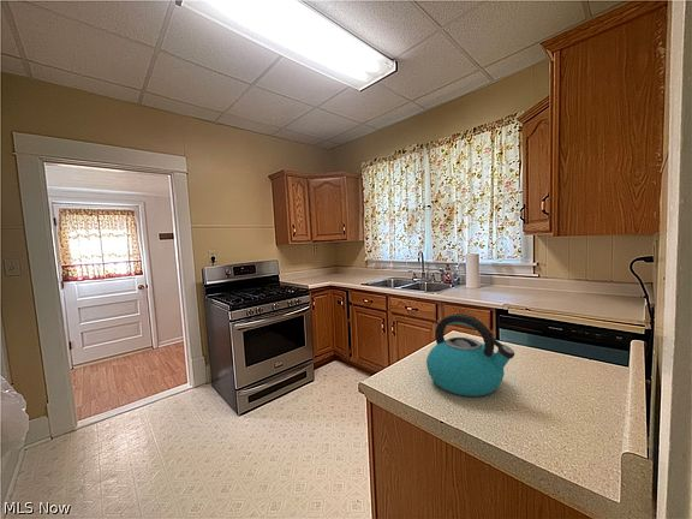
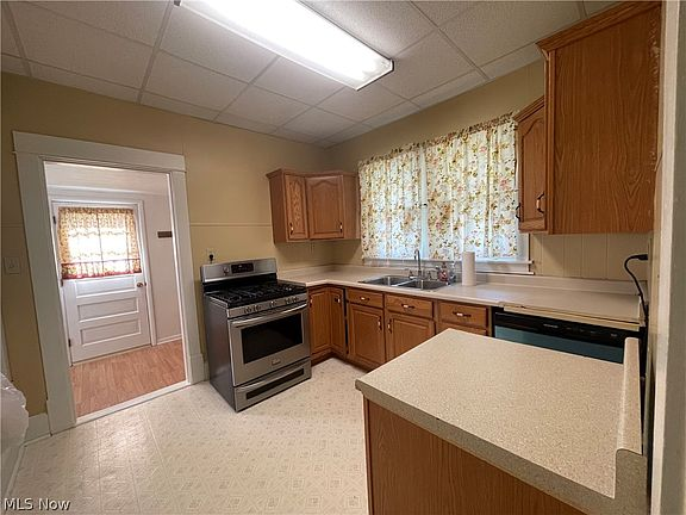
- kettle [425,312,515,398]
